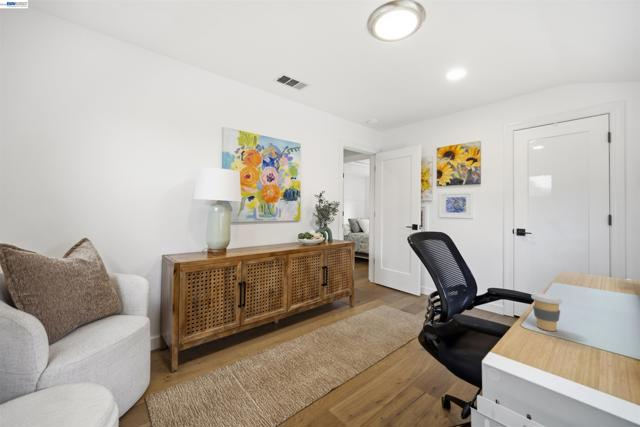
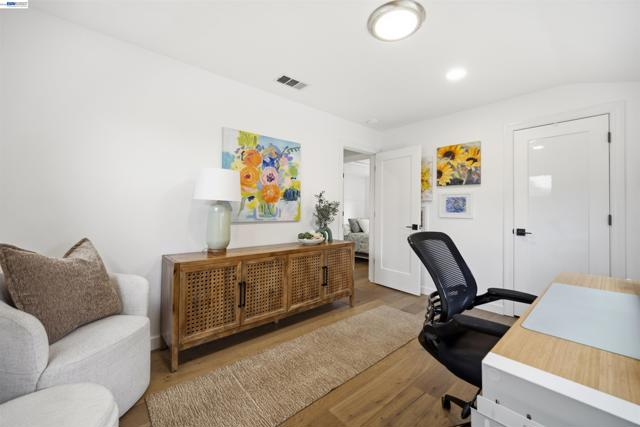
- coffee cup [530,292,564,332]
